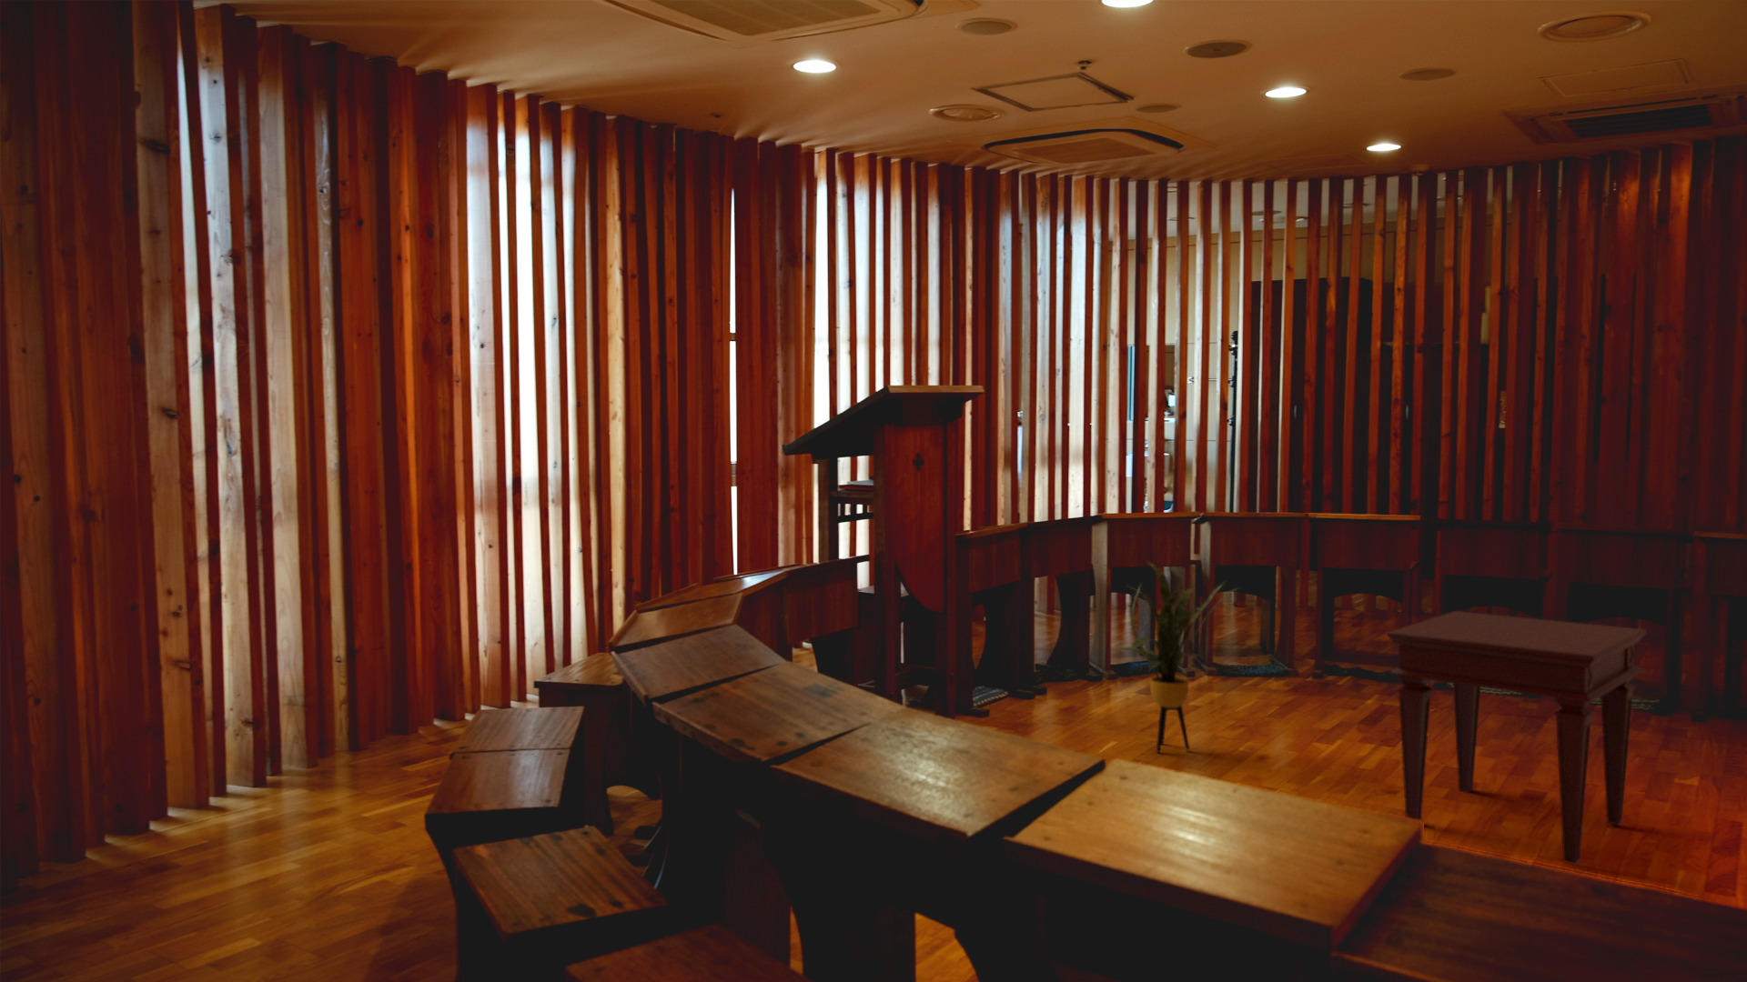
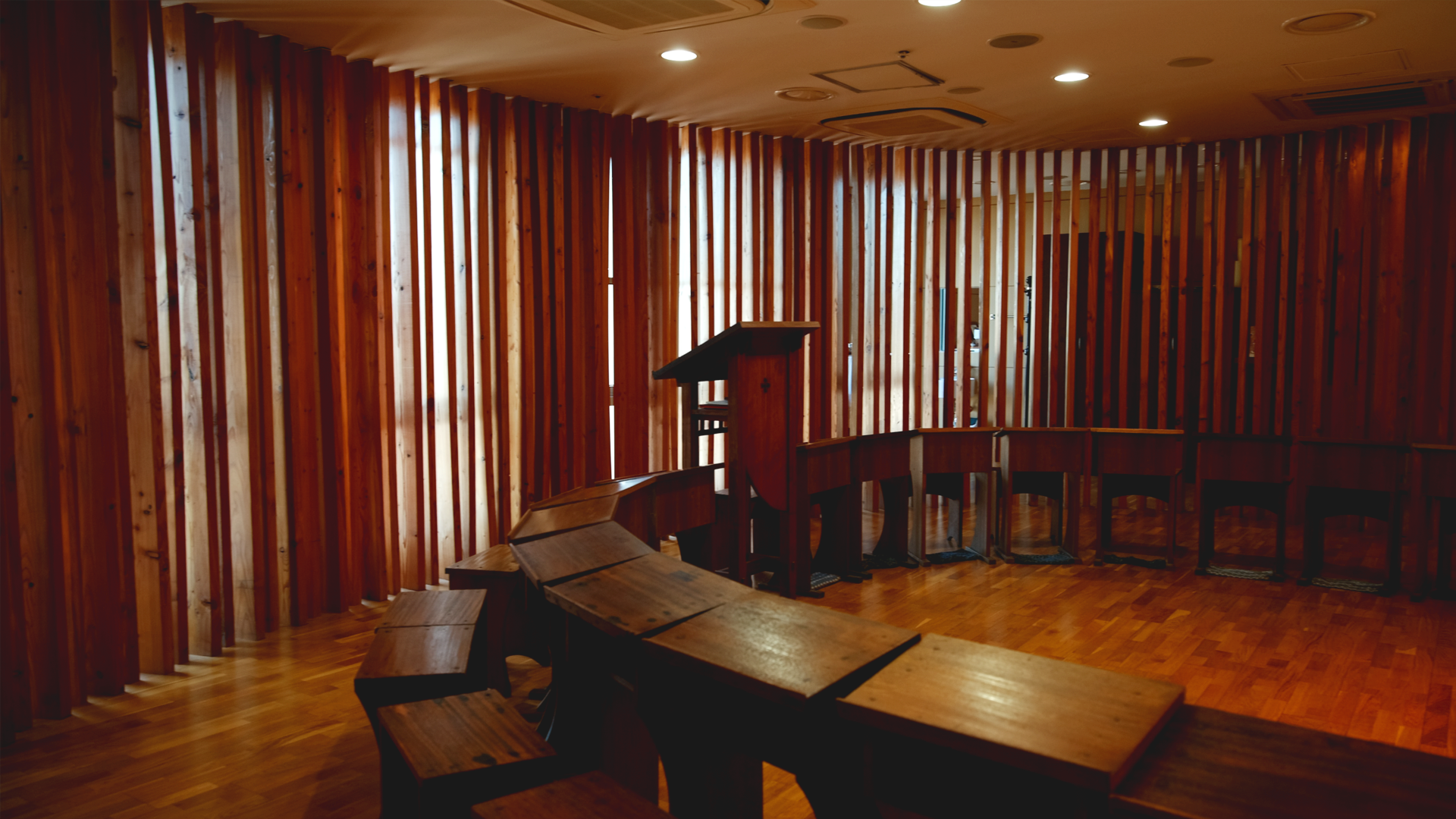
- house plant [1115,560,1243,753]
- side table [1386,610,1647,866]
